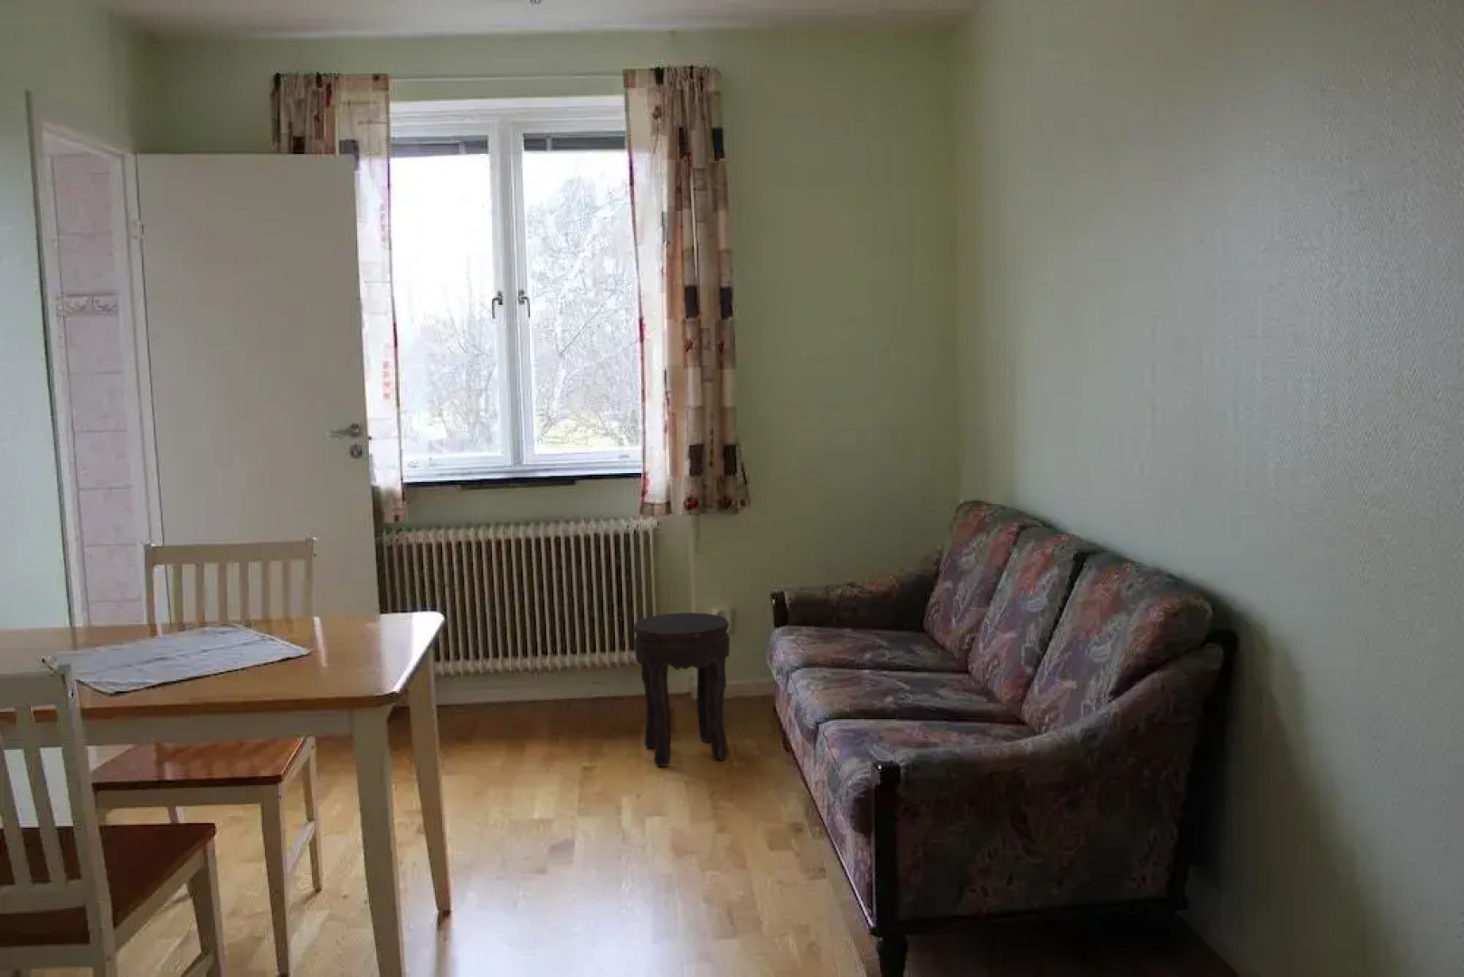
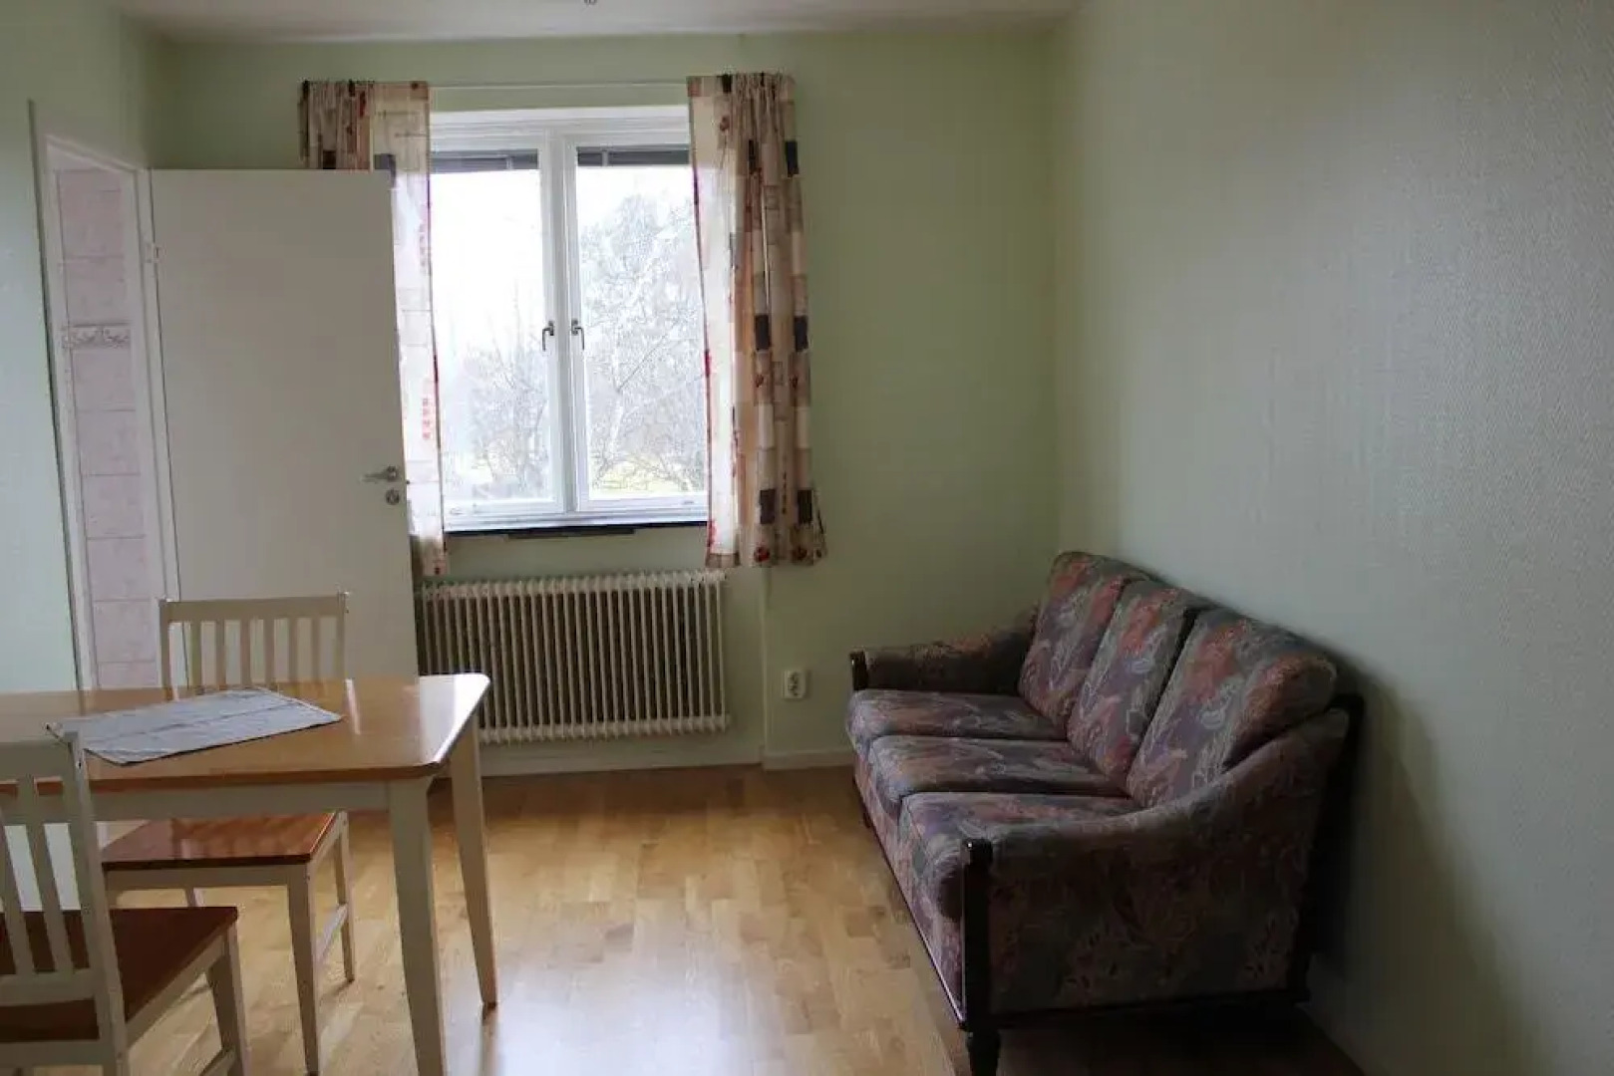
- side table [632,612,730,768]
